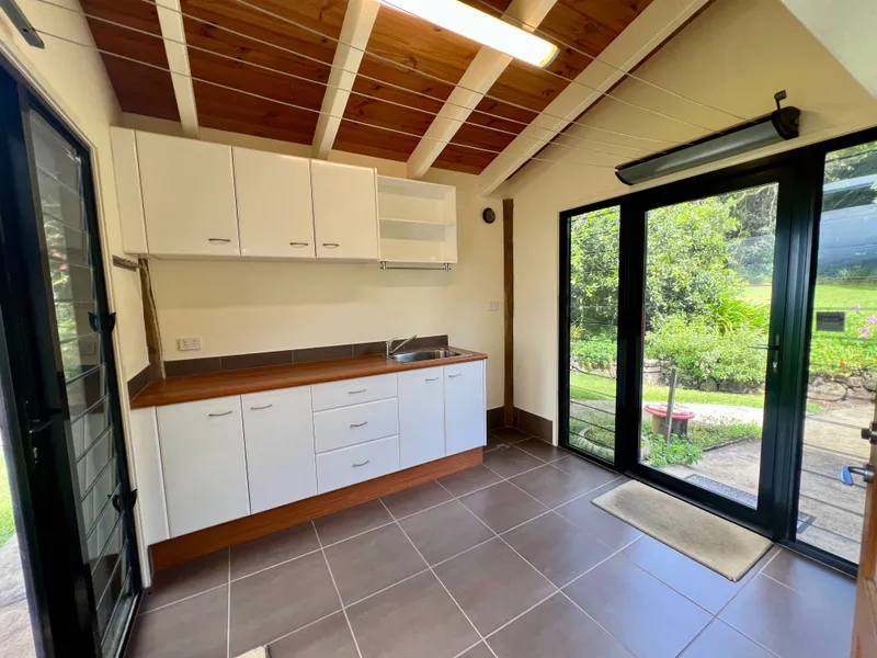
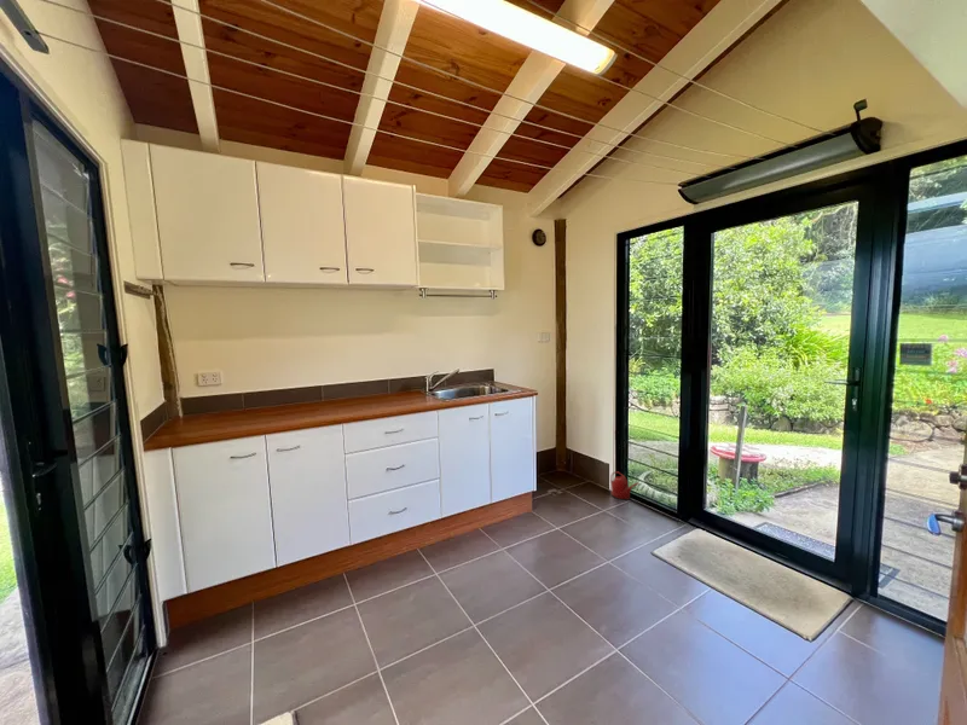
+ watering can [609,470,641,500]
